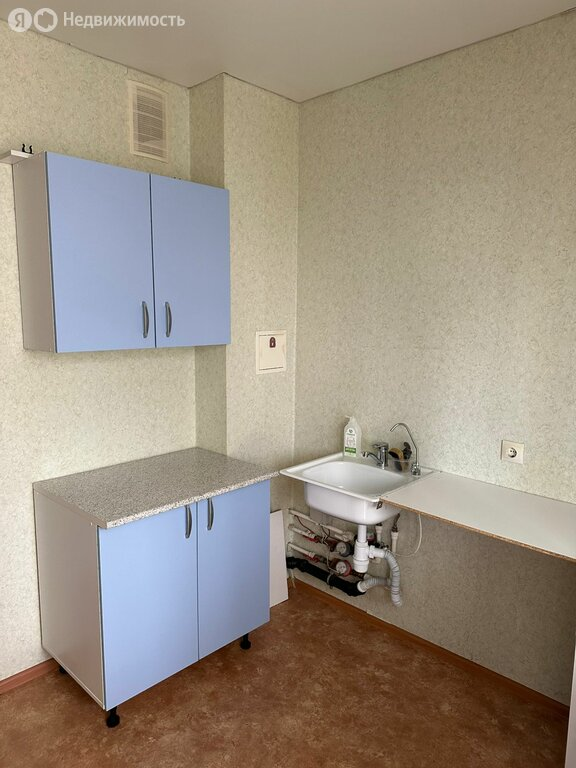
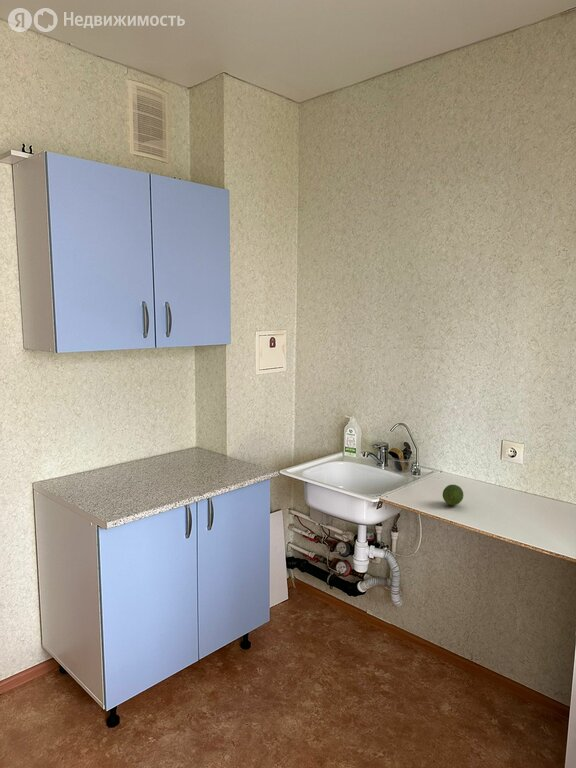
+ fruit [442,484,464,506]
